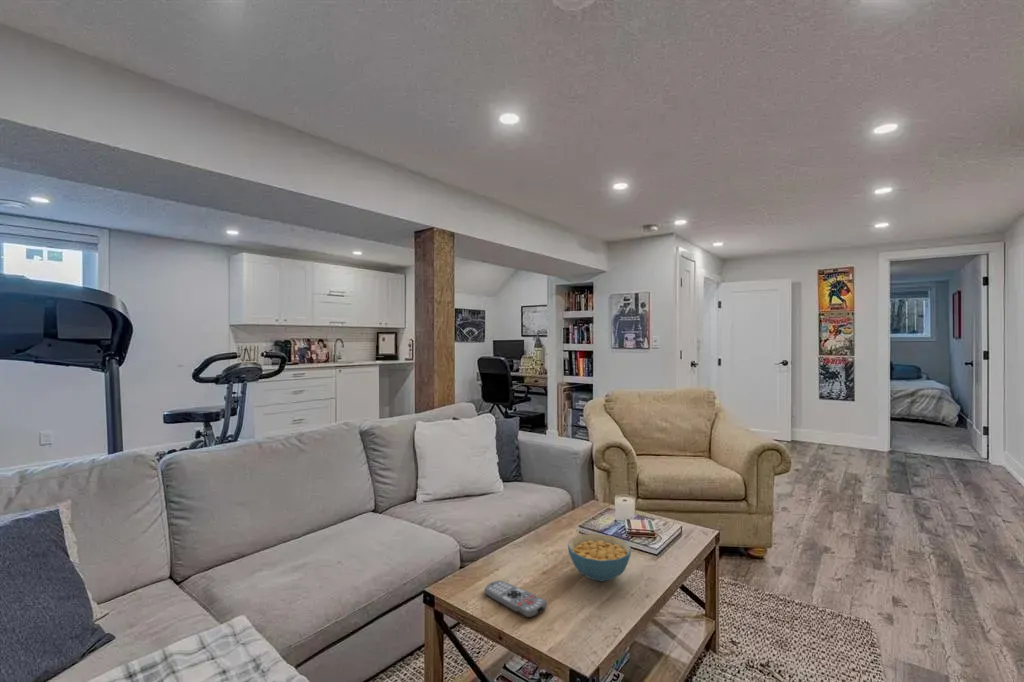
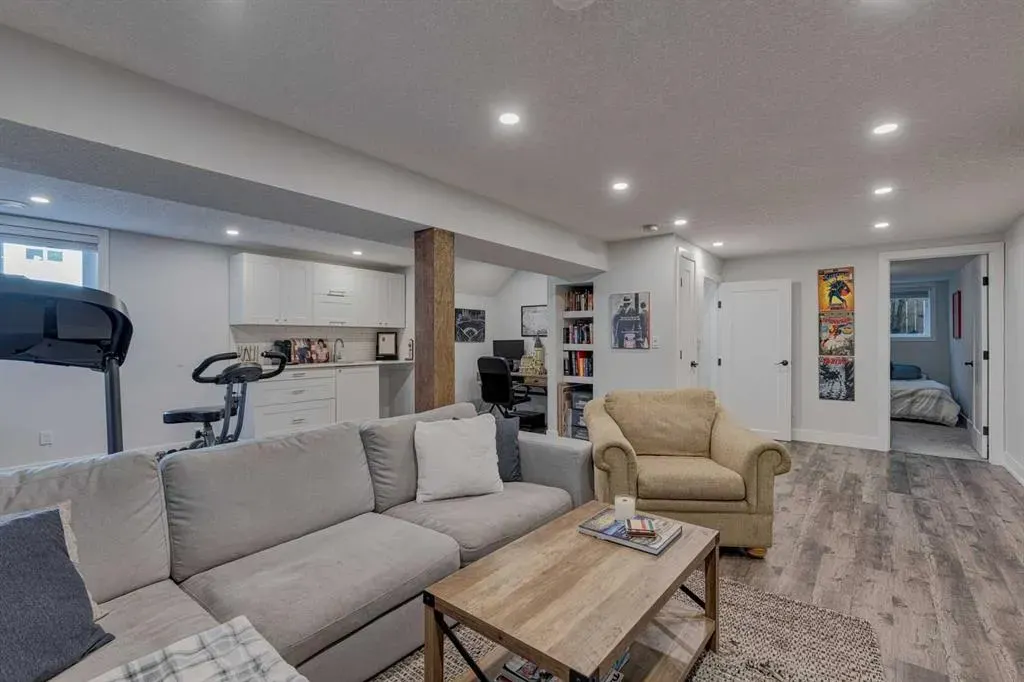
- cereal bowl [567,533,632,583]
- remote control [483,580,548,619]
